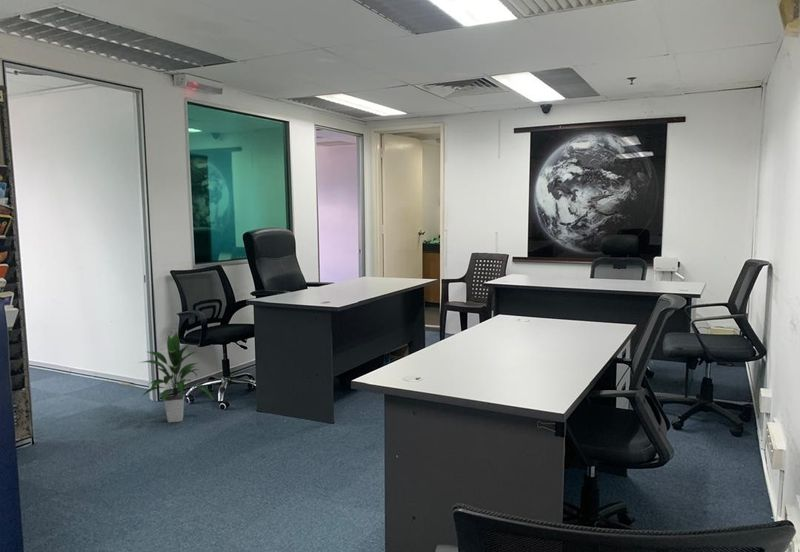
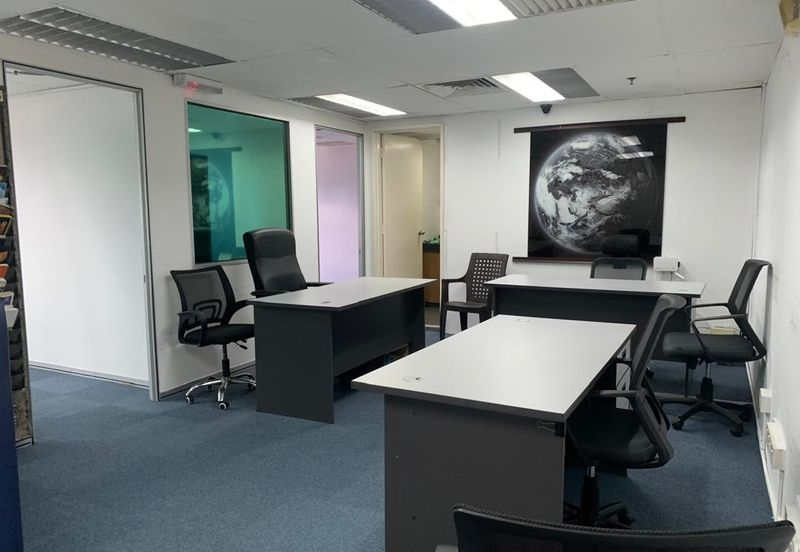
- indoor plant [136,331,215,424]
